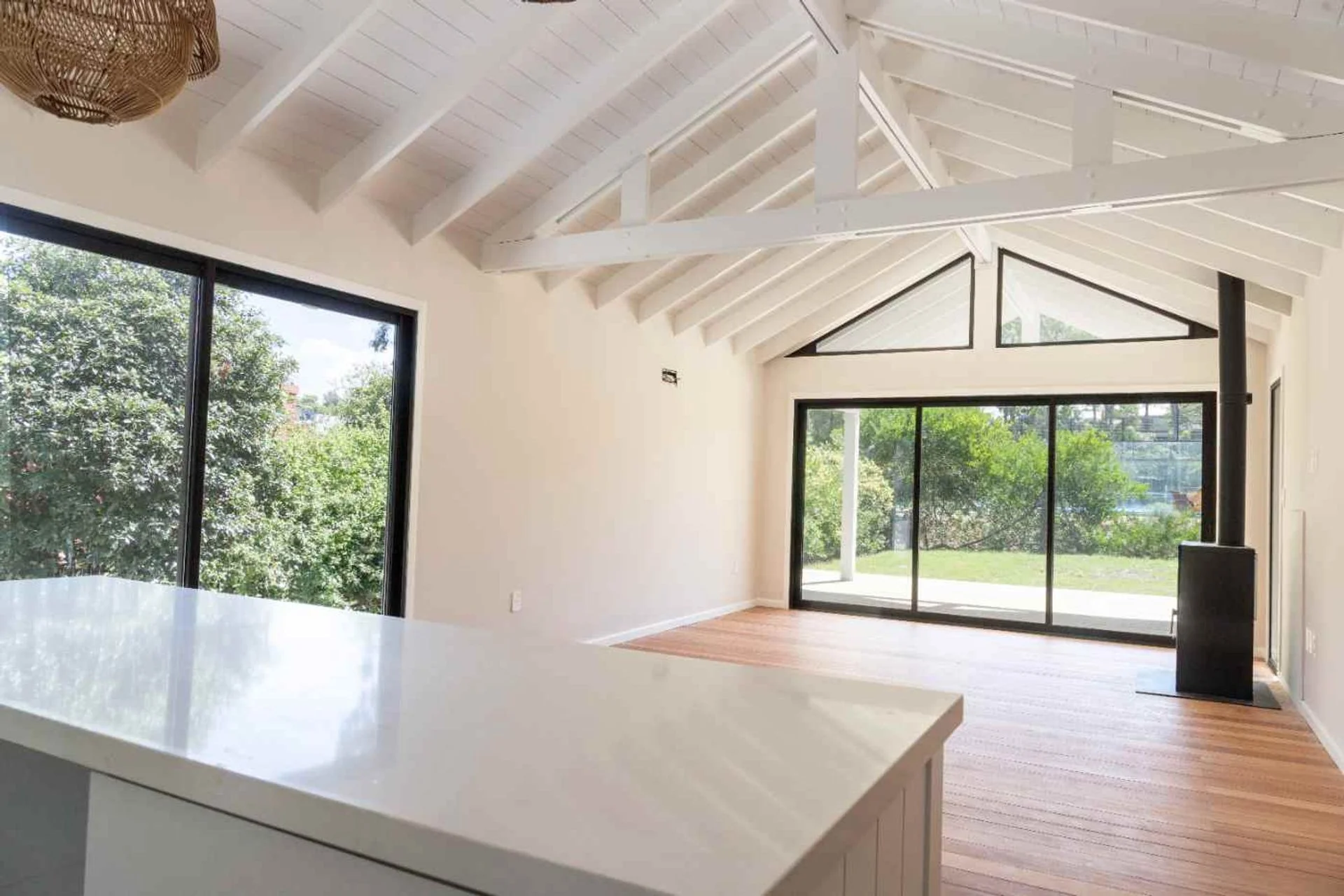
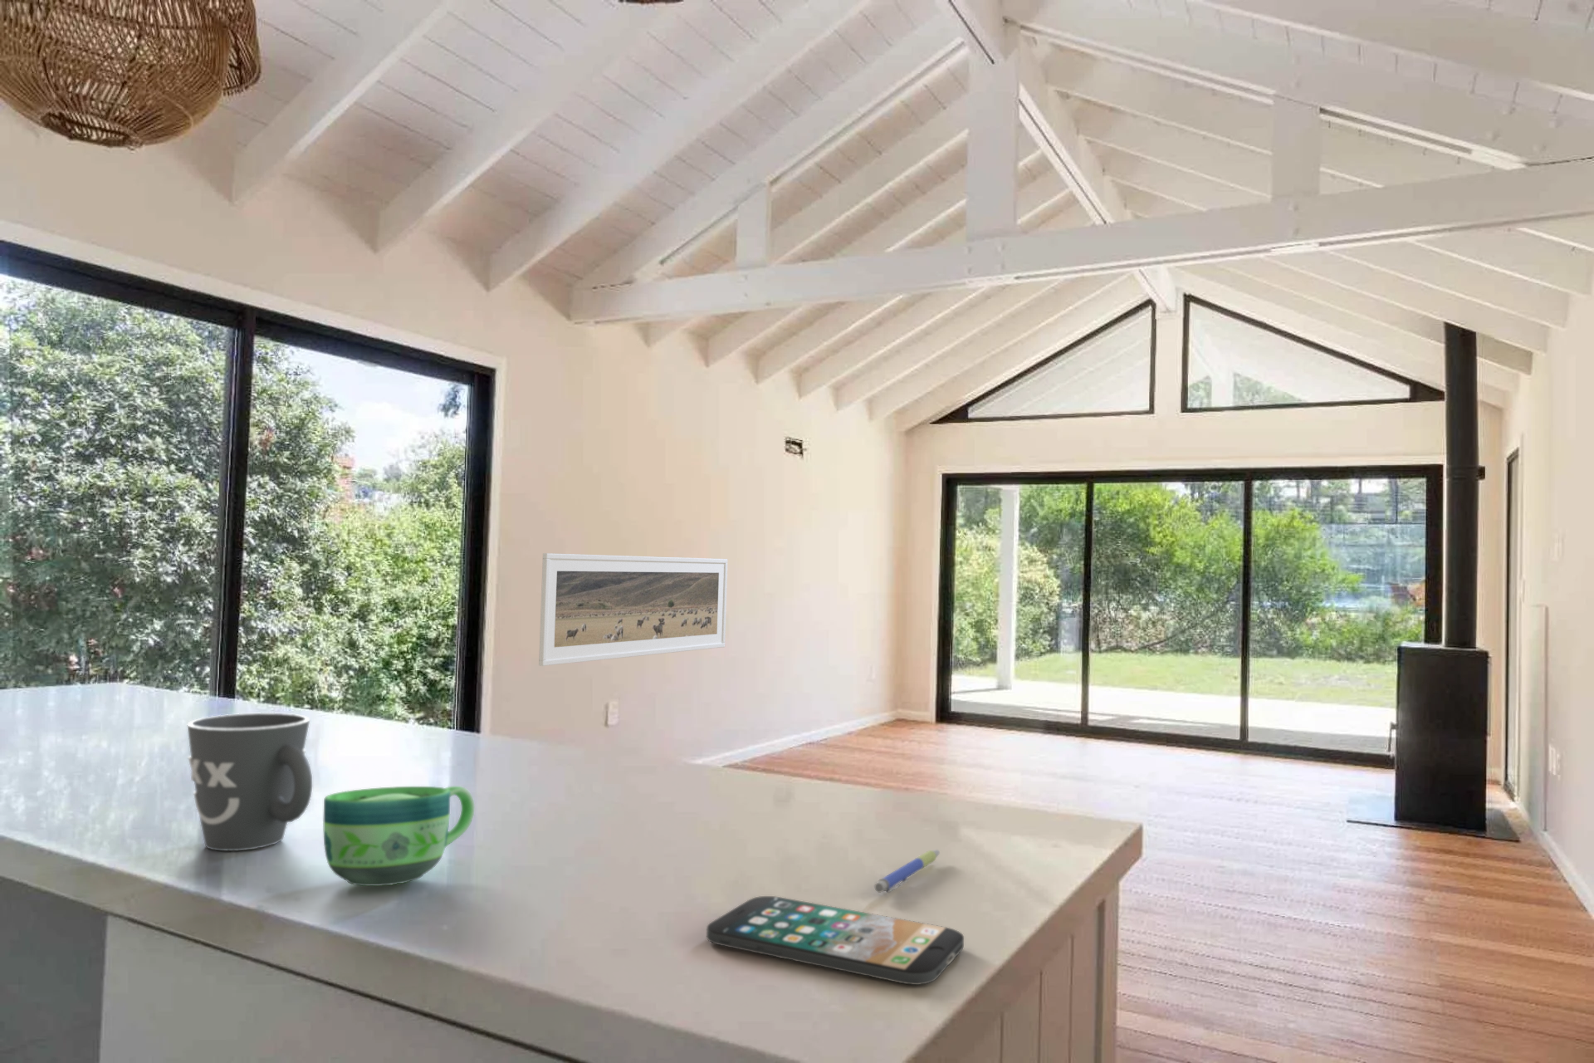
+ pen [874,848,941,893]
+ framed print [538,552,728,667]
+ cup [323,785,474,887]
+ smartphone [706,896,964,986]
+ mug [187,712,313,852]
